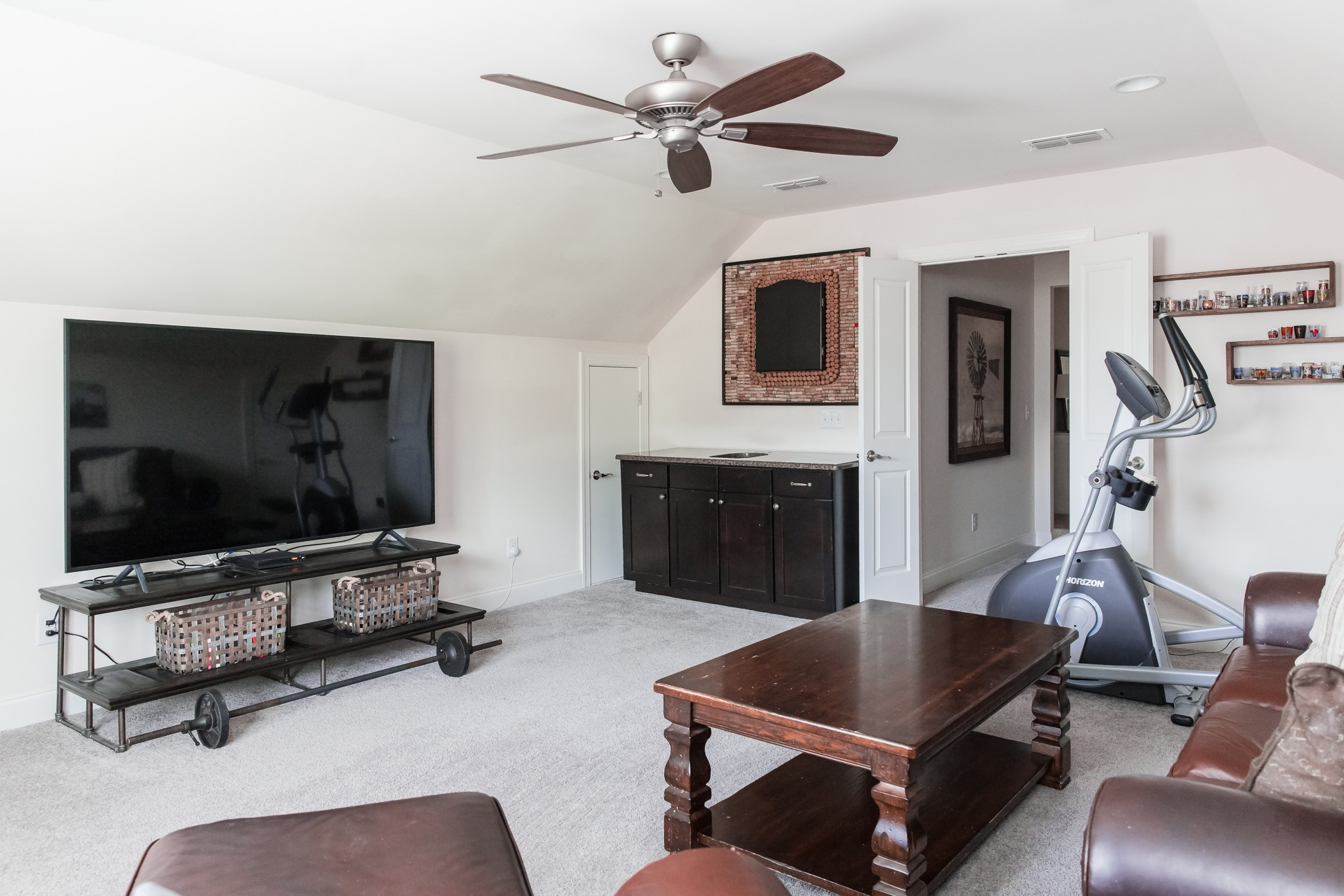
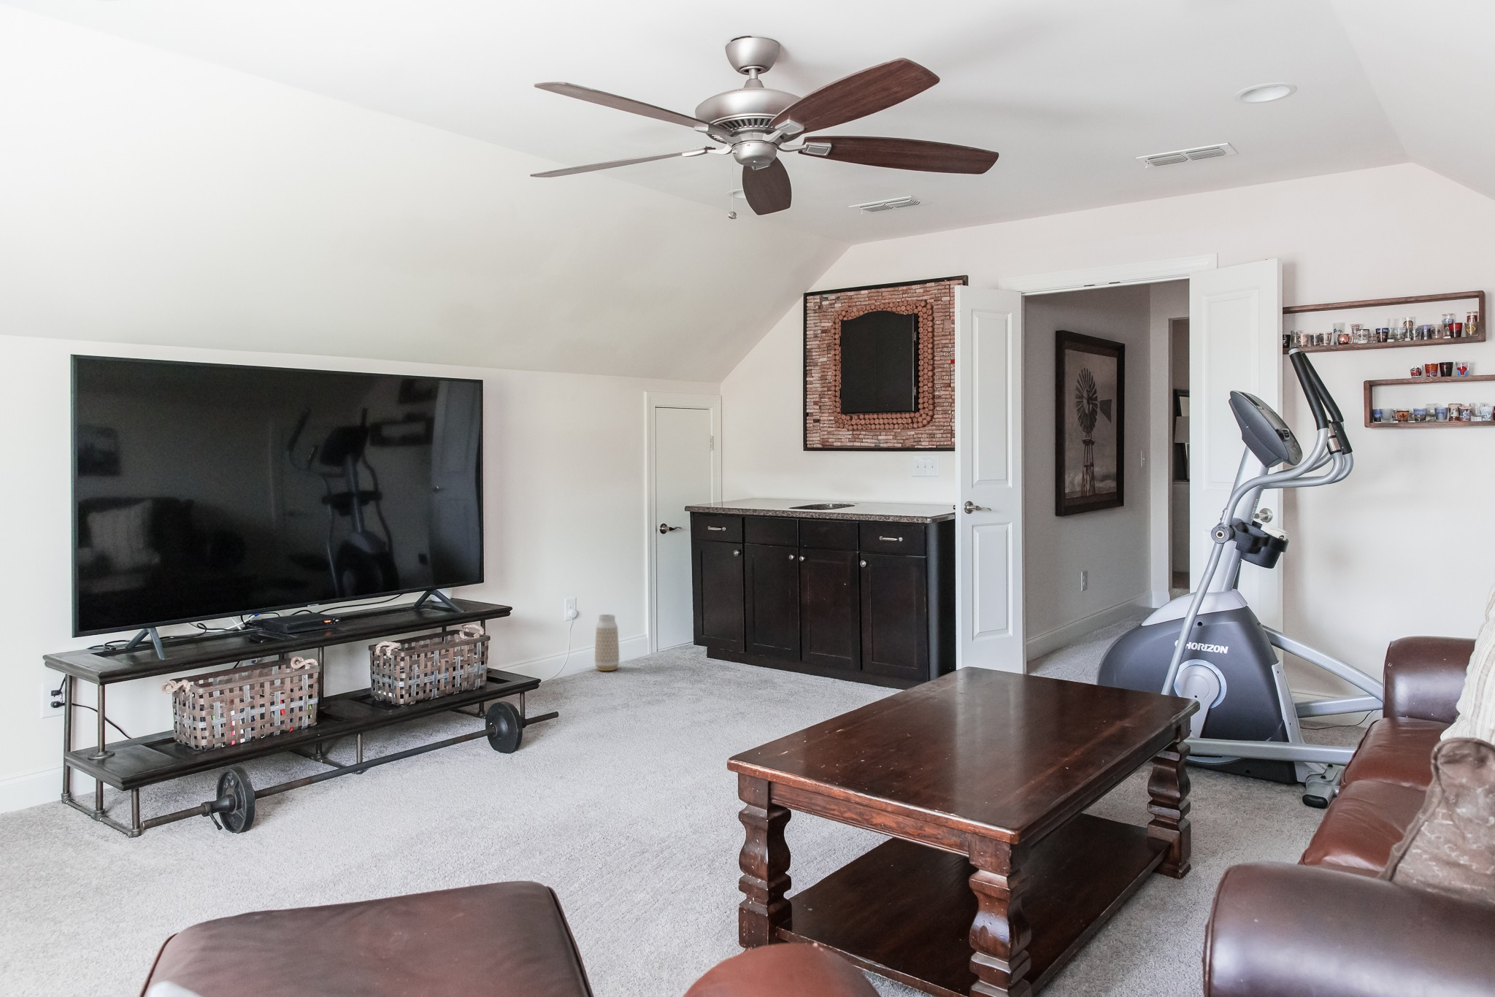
+ vase [594,614,620,671]
